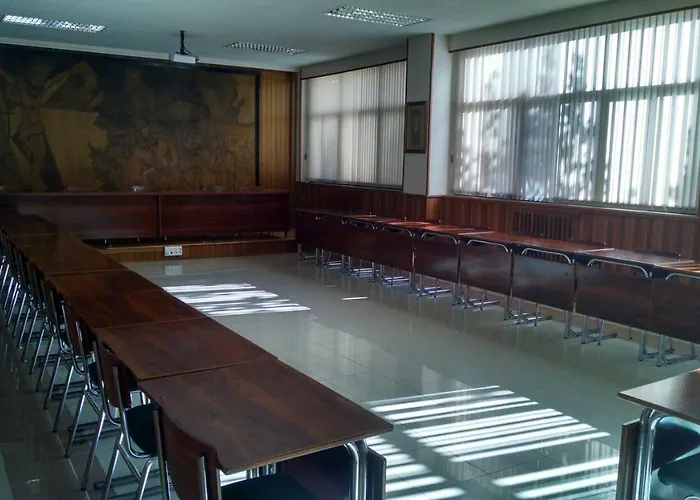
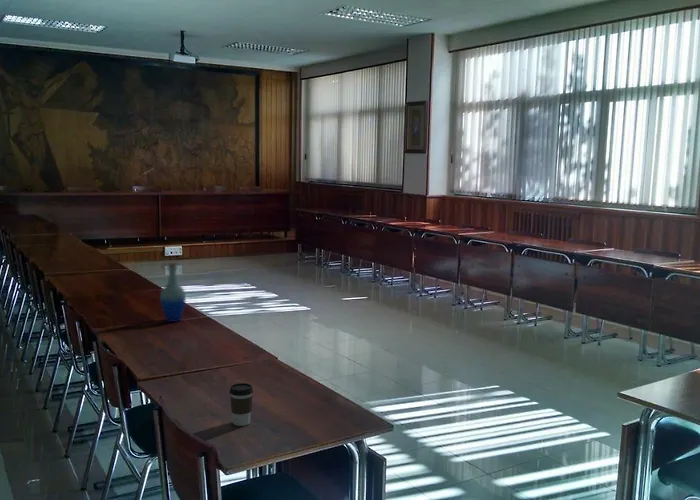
+ coffee cup [229,382,254,427]
+ bottle [159,262,187,323]
